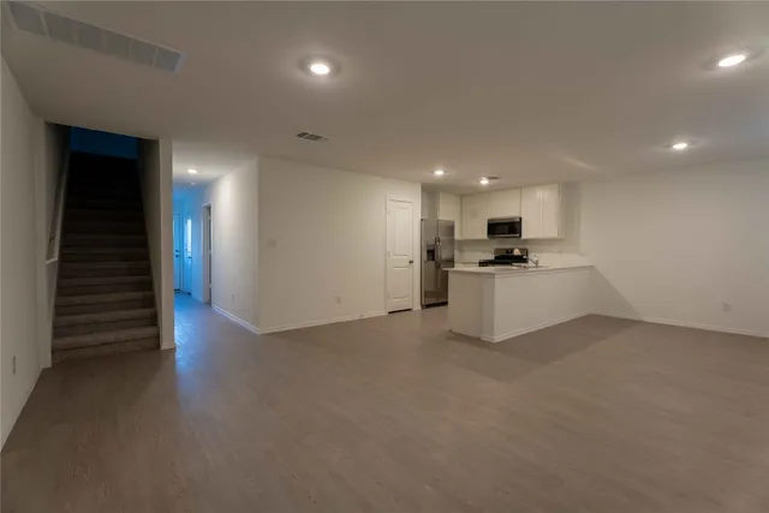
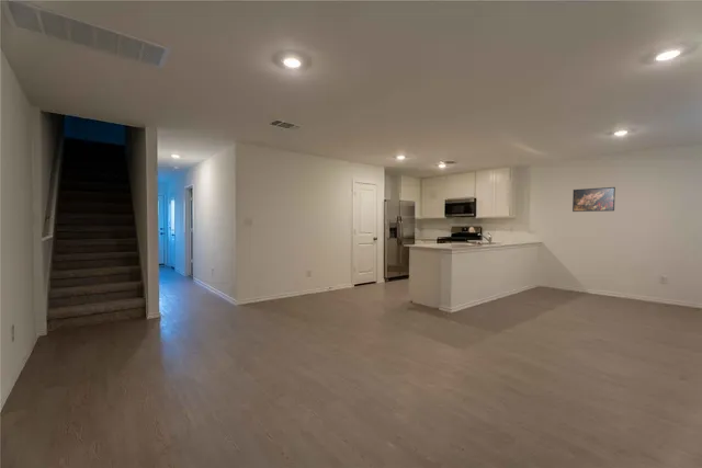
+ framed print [571,186,616,213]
